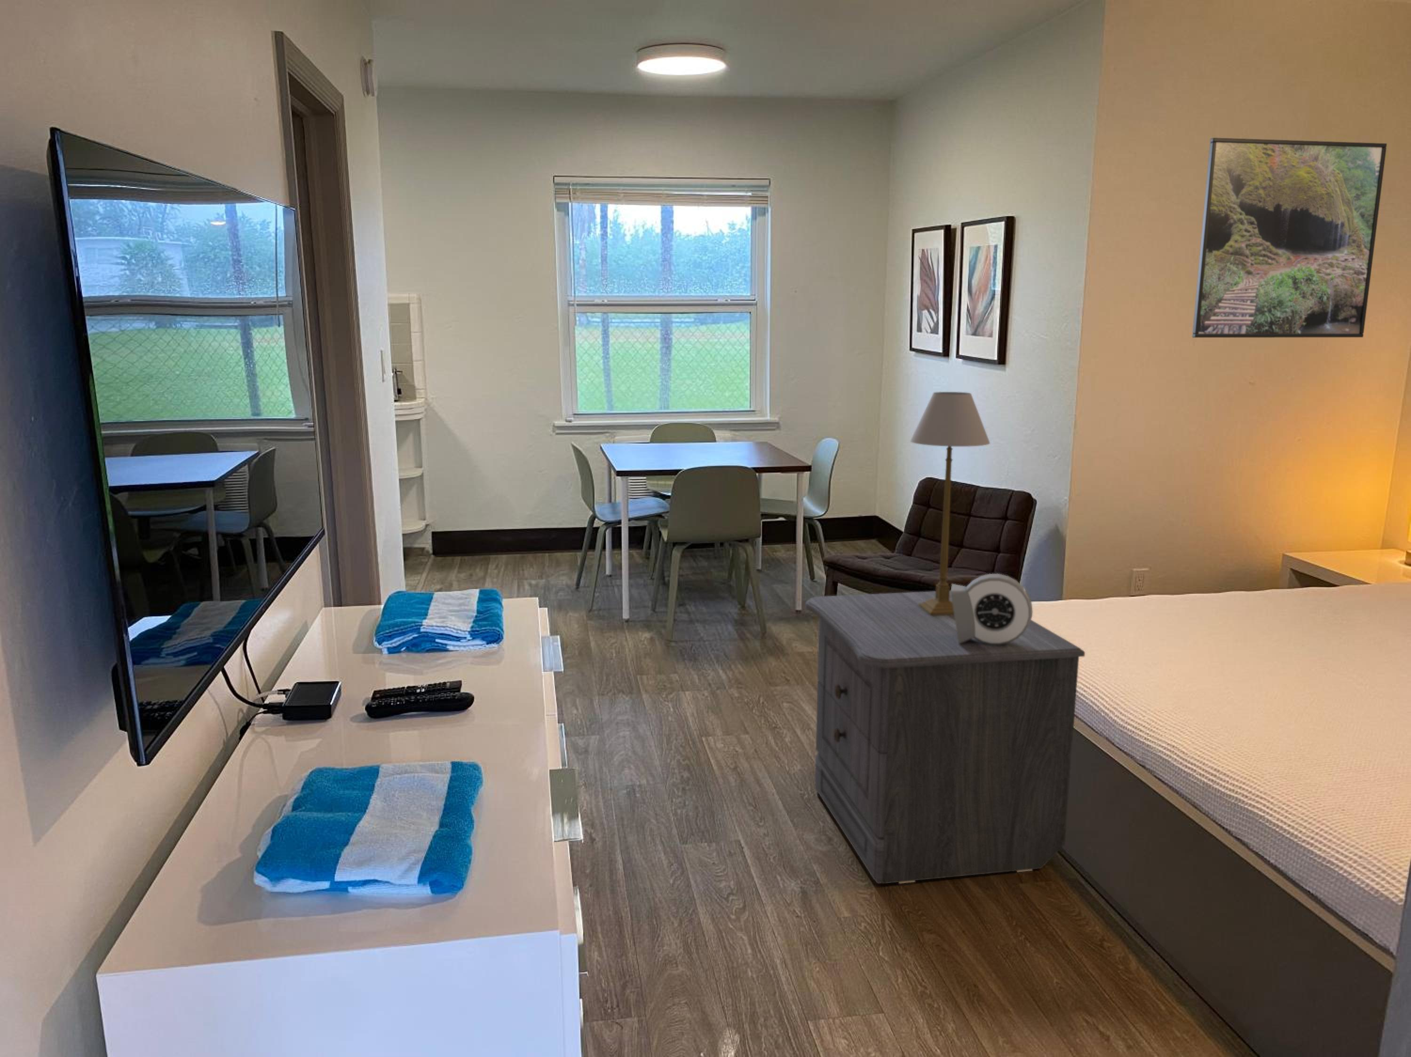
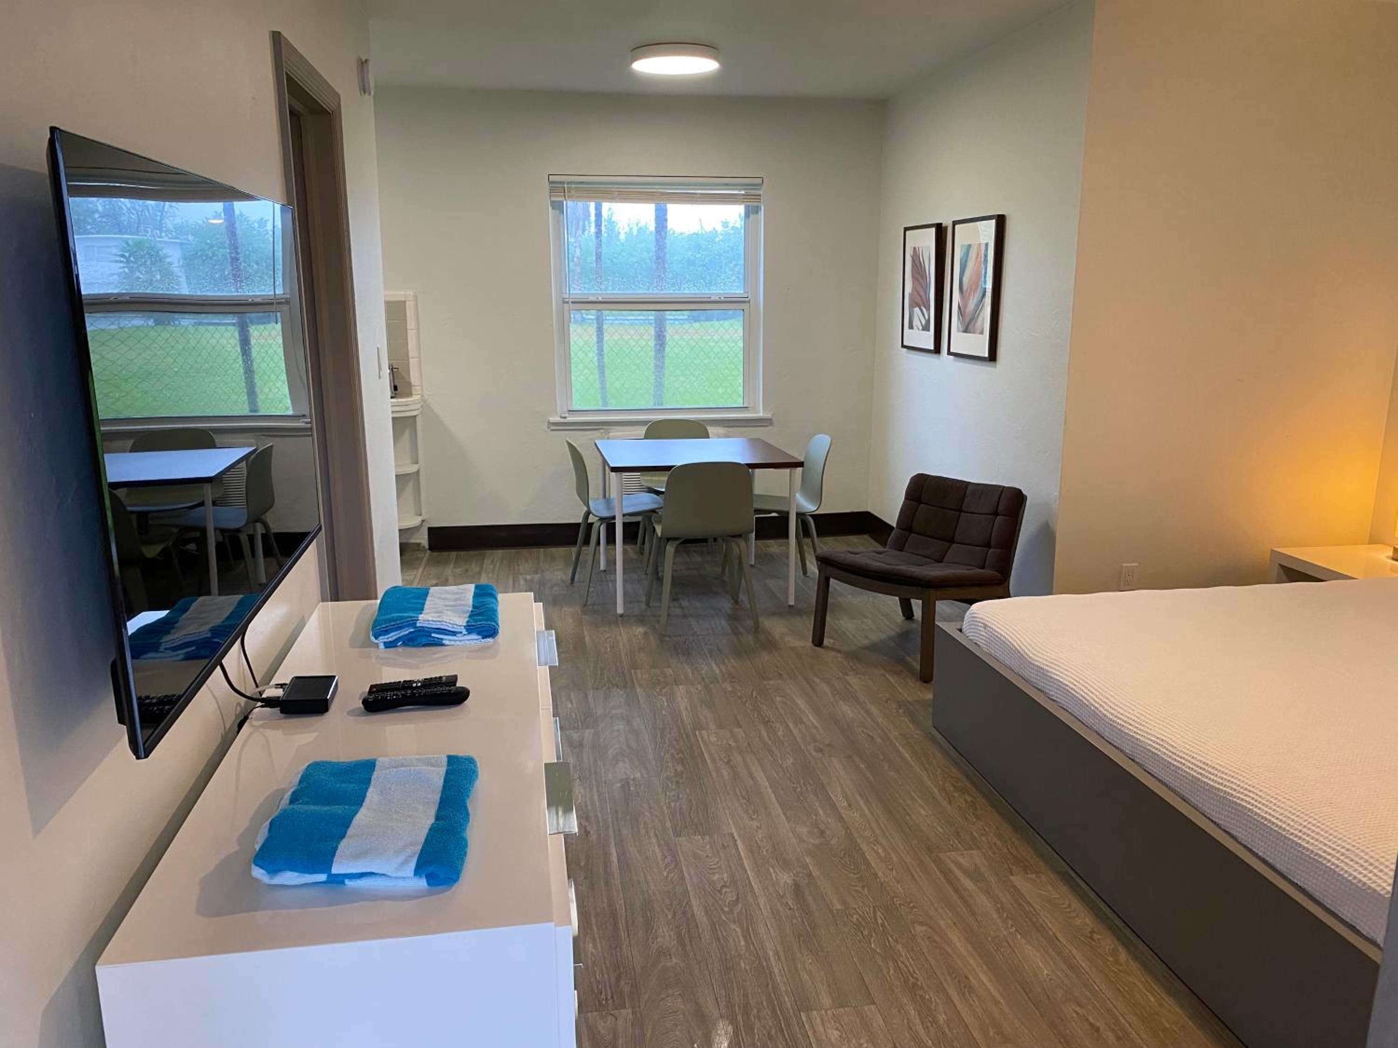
- table lamp [910,391,991,615]
- nightstand [805,590,1085,884]
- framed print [1192,138,1388,339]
- alarm clock [951,573,1033,645]
